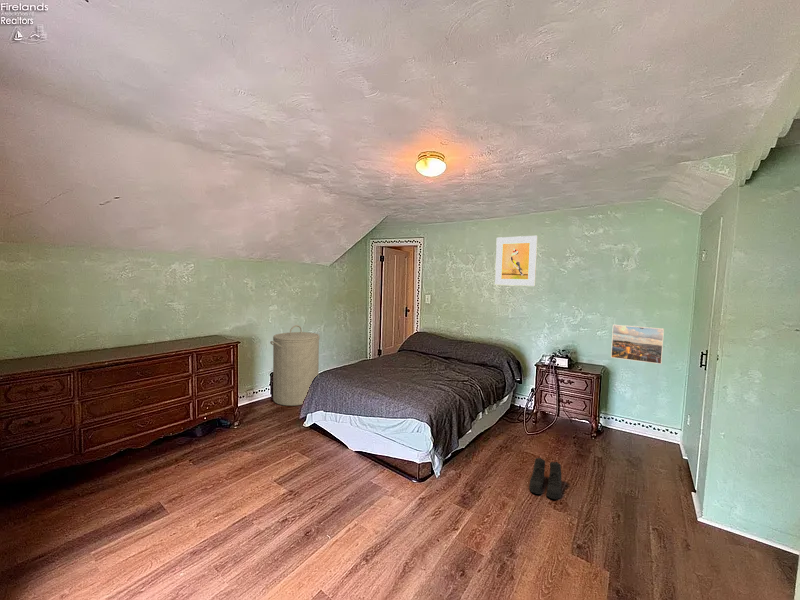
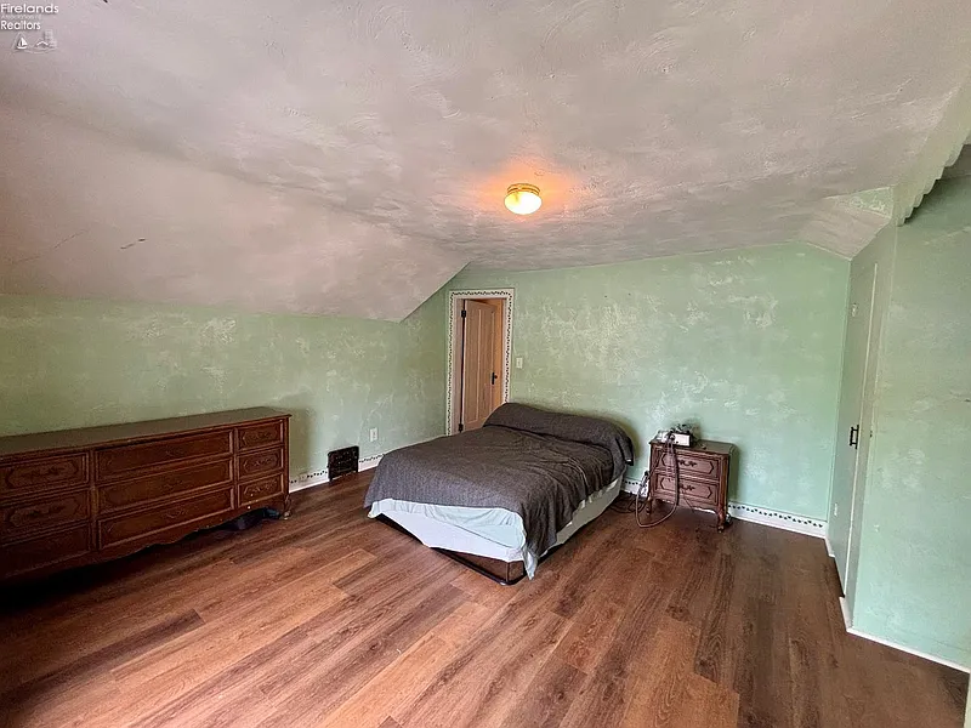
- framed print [610,324,665,365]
- boots [528,456,562,500]
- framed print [494,235,538,287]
- laundry hamper [269,324,321,407]
